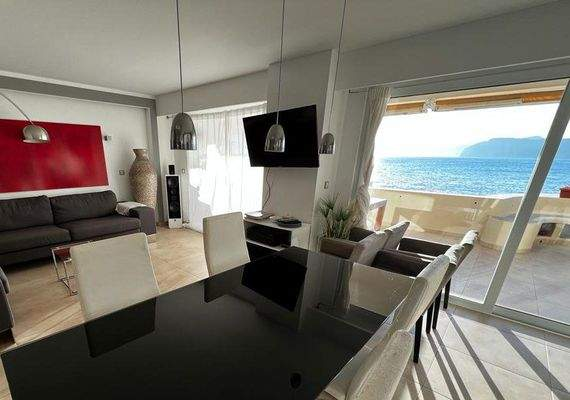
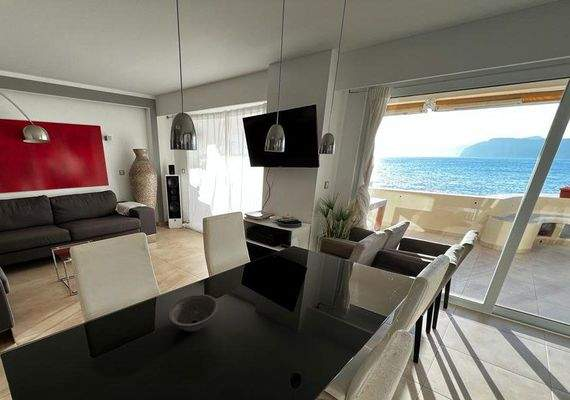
+ decorative bowl [167,293,220,333]
